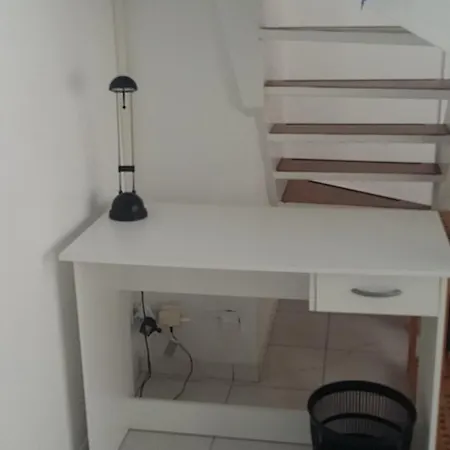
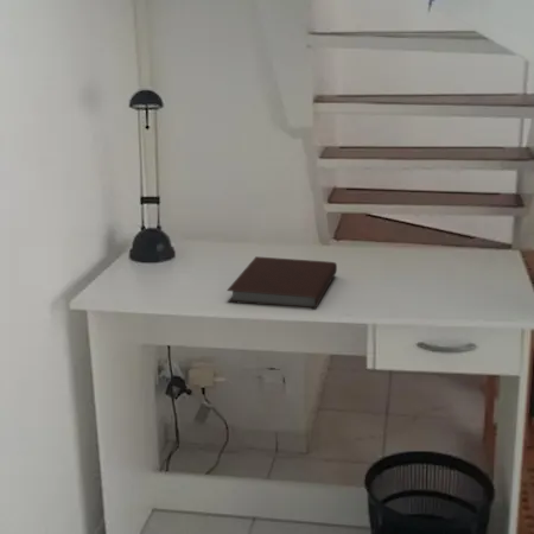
+ notebook [225,255,338,311]
